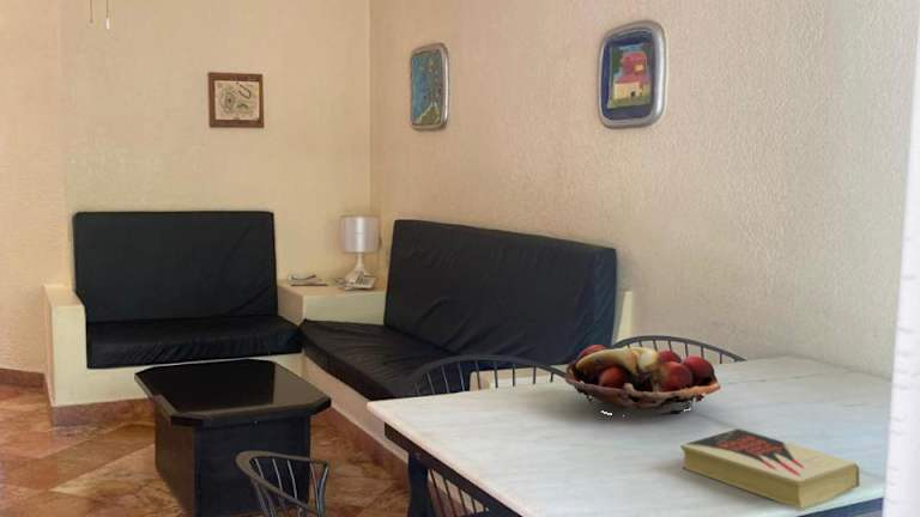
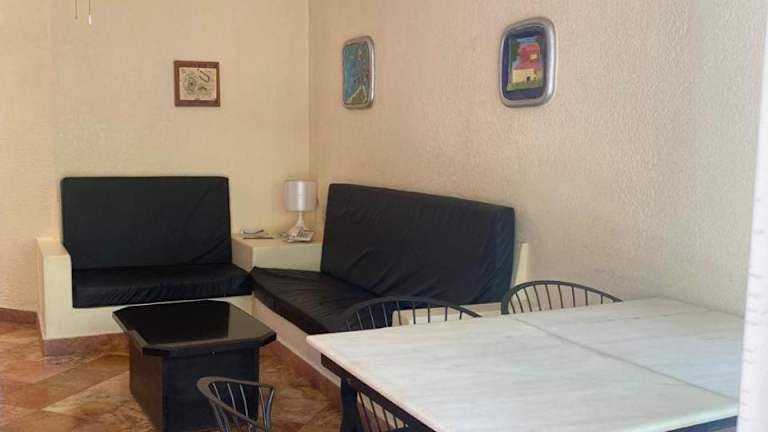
- book [679,427,861,510]
- fruit basket [563,343,721,418]
